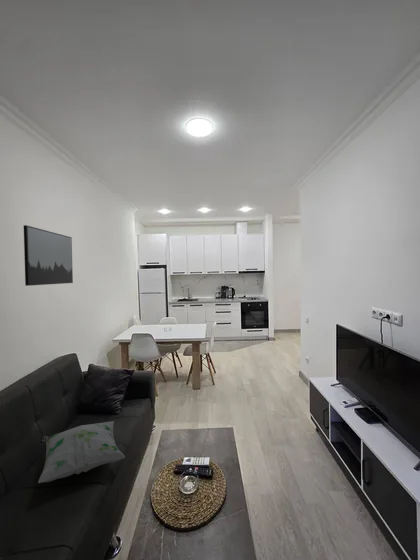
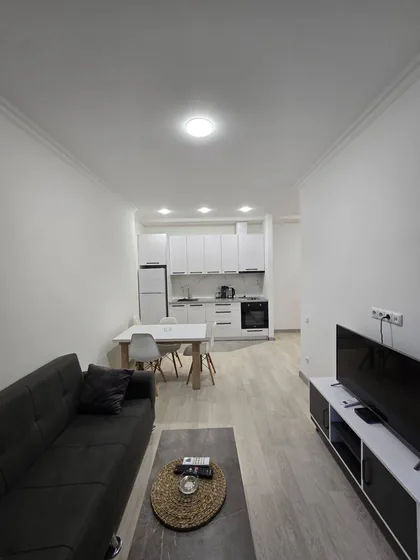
- wall art [23,224,74,287]
- decorative pillow [37,420,126,484]
